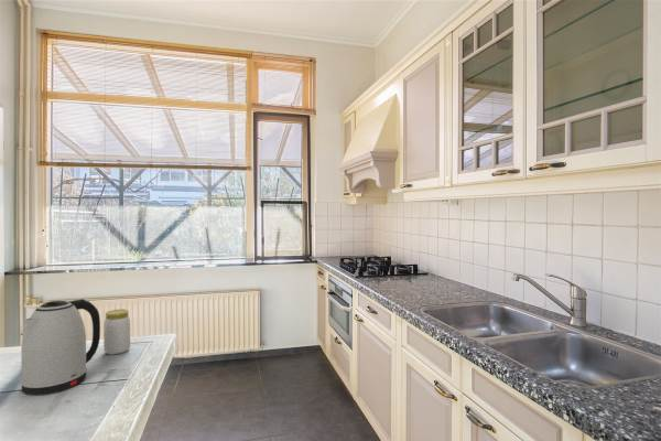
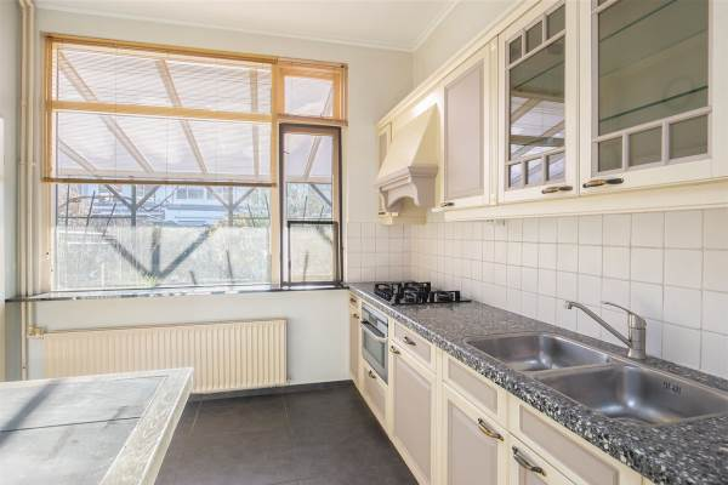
- jar [102,308,131,355]
- kettle [20,298,101,396]
